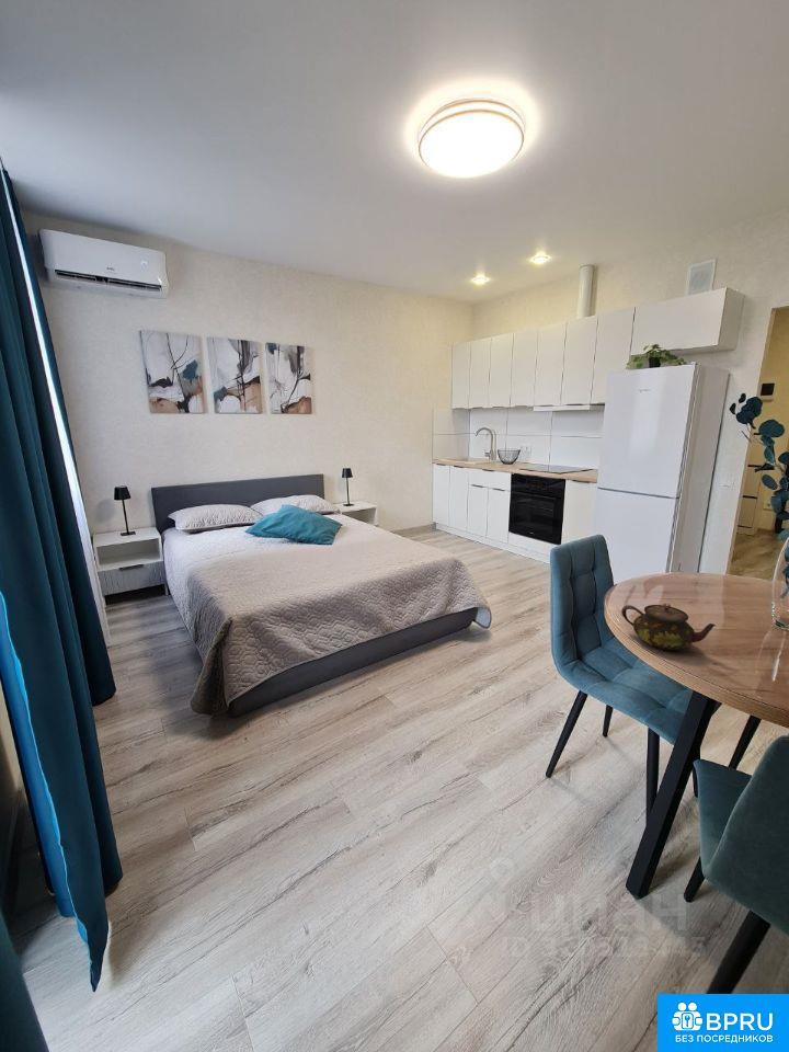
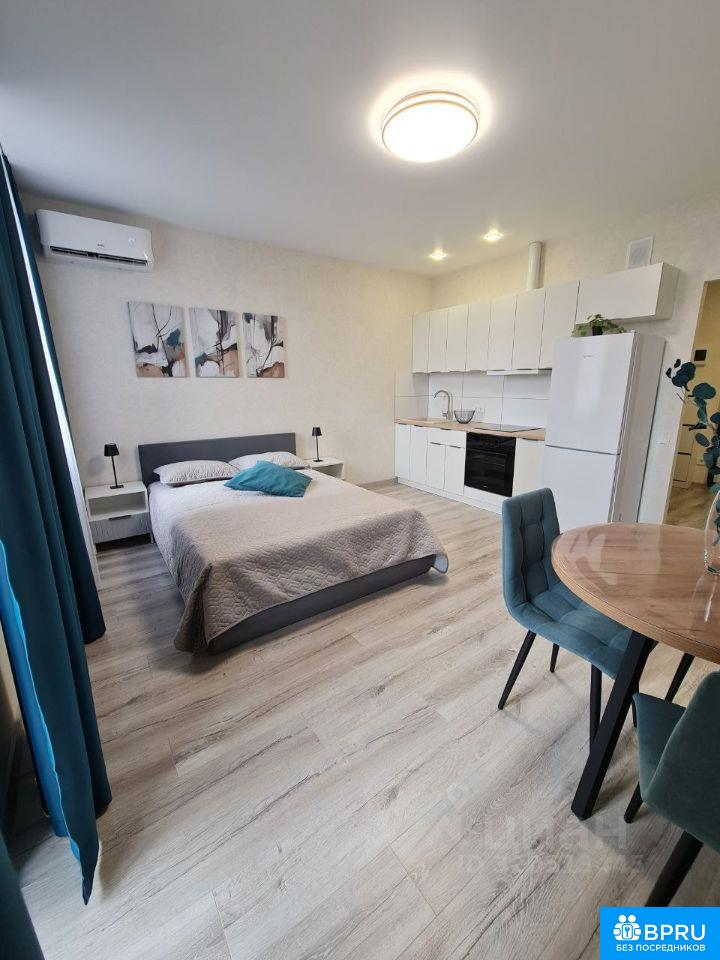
- teapot [620,603,718,651]
